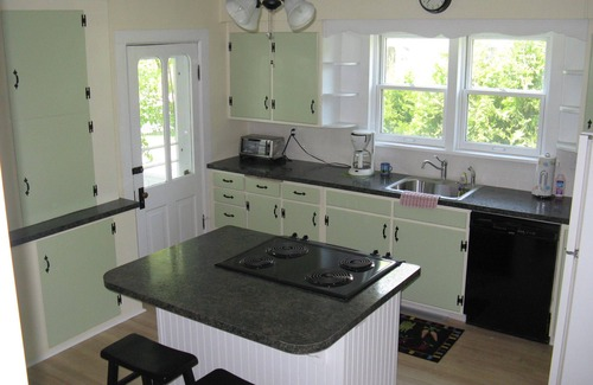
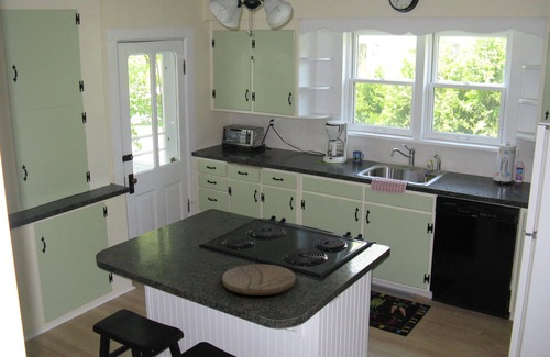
+ cutting board [221,263,297,297]
